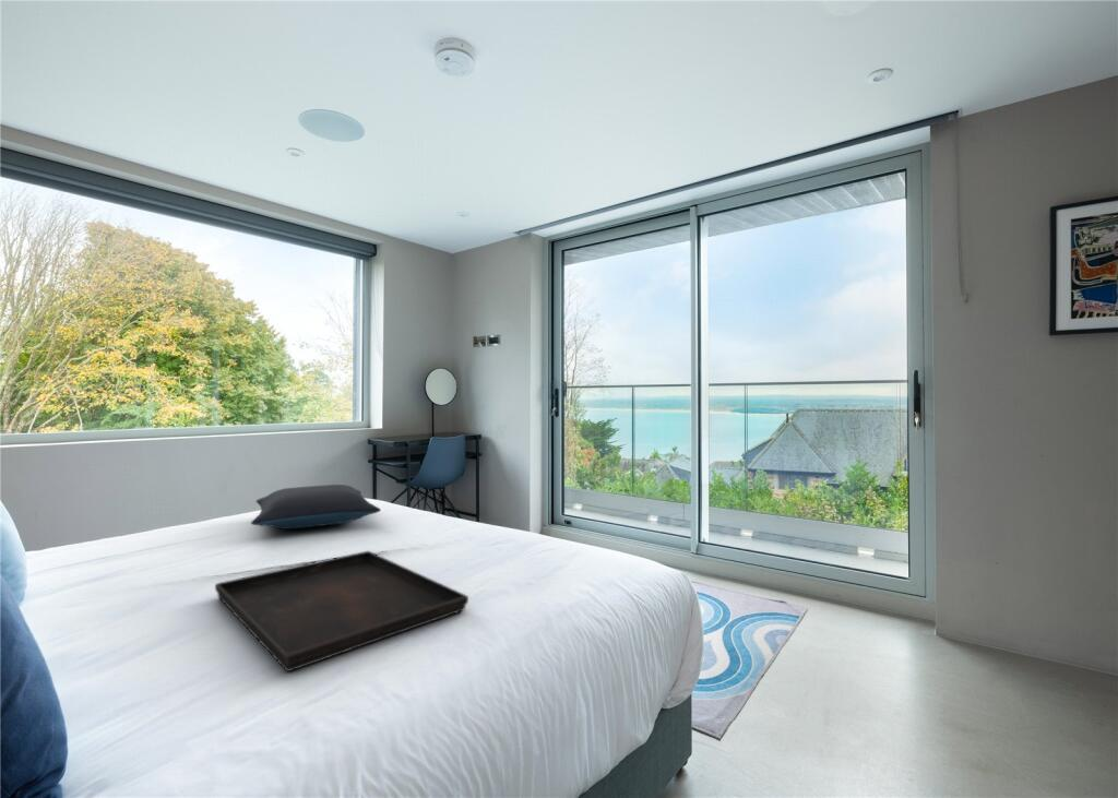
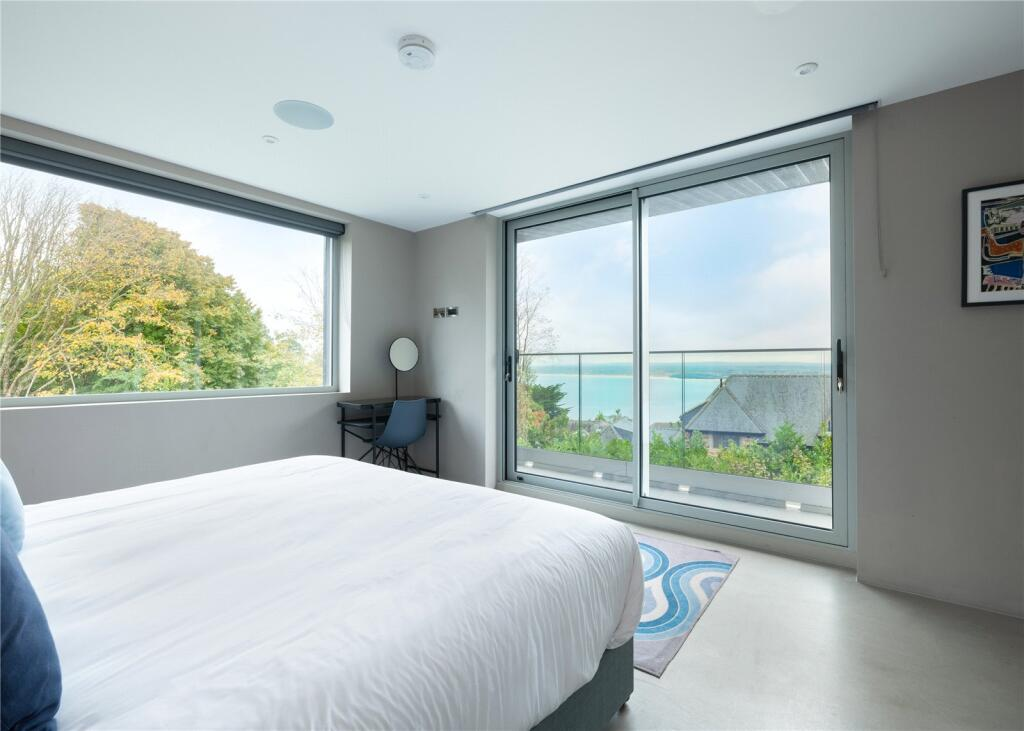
- pillow [250,484,382,531]
- serving tray [214,550,469,672]
